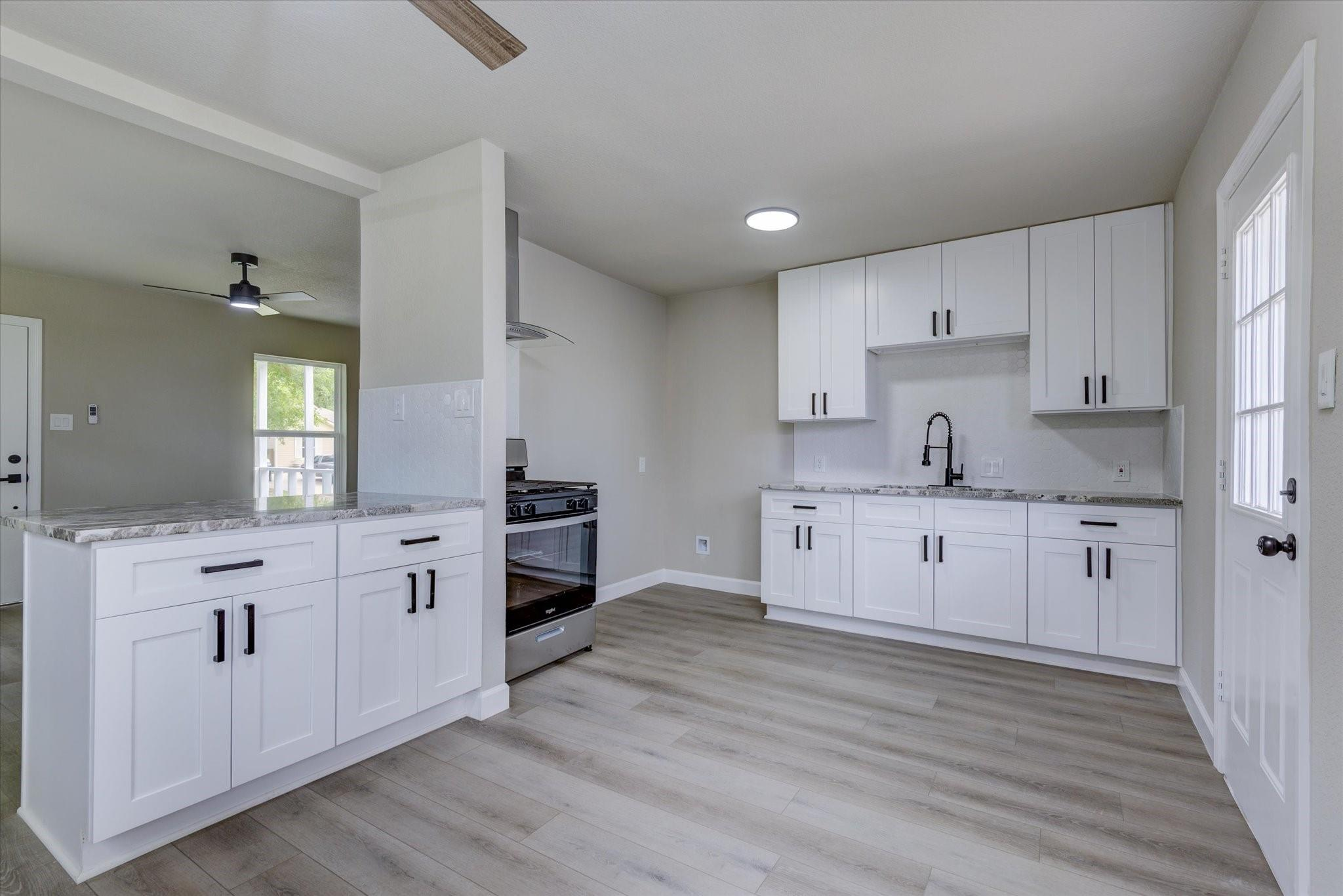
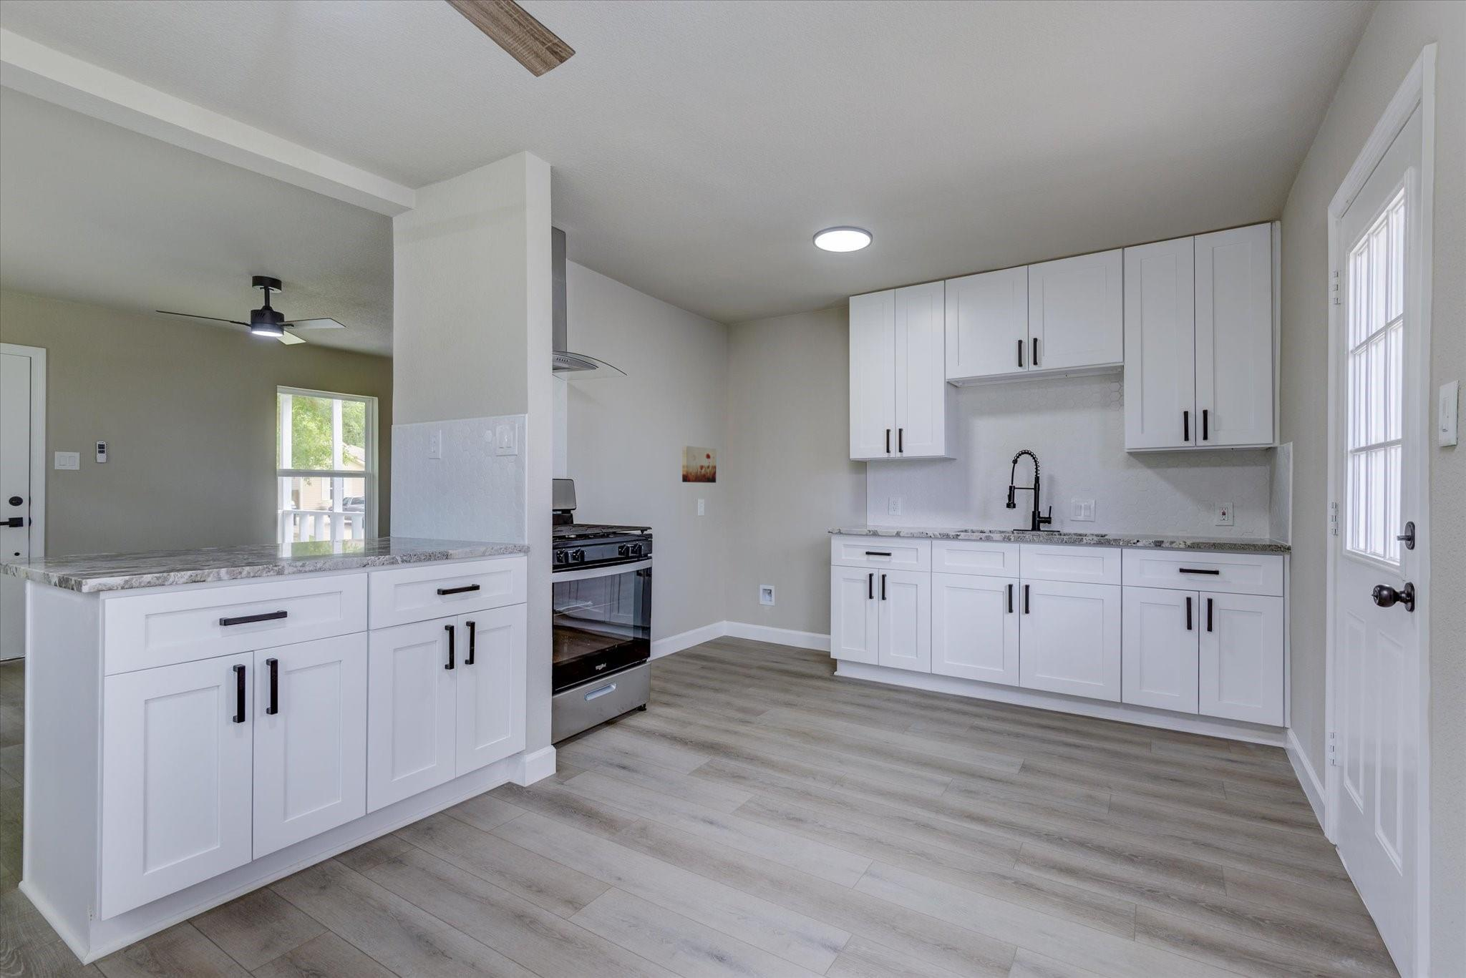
+ wall art [681,445,717,484]
